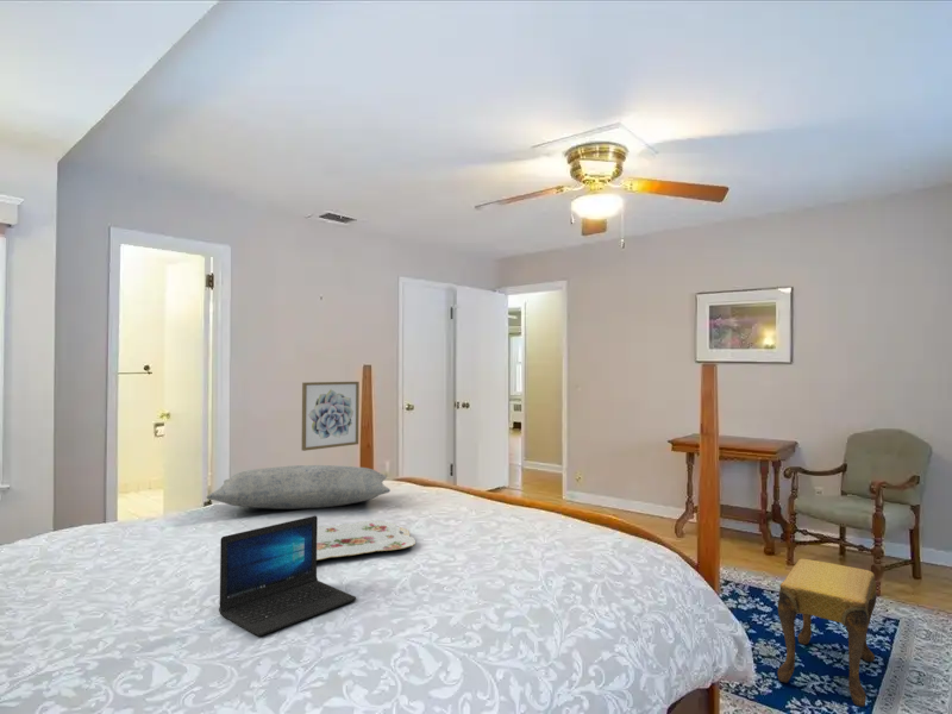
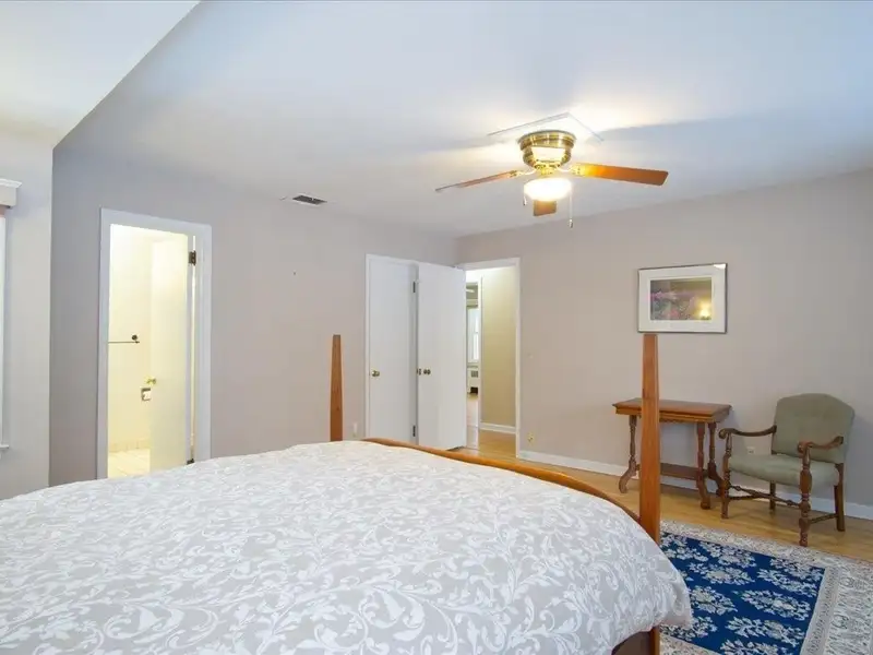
- wall art [301,381,361,452]
- pillow [206,464,392,511]
- footstool [777,558,878,708]
- serving tray [317,519,416,562]
- laptop [218,514,357,637]
